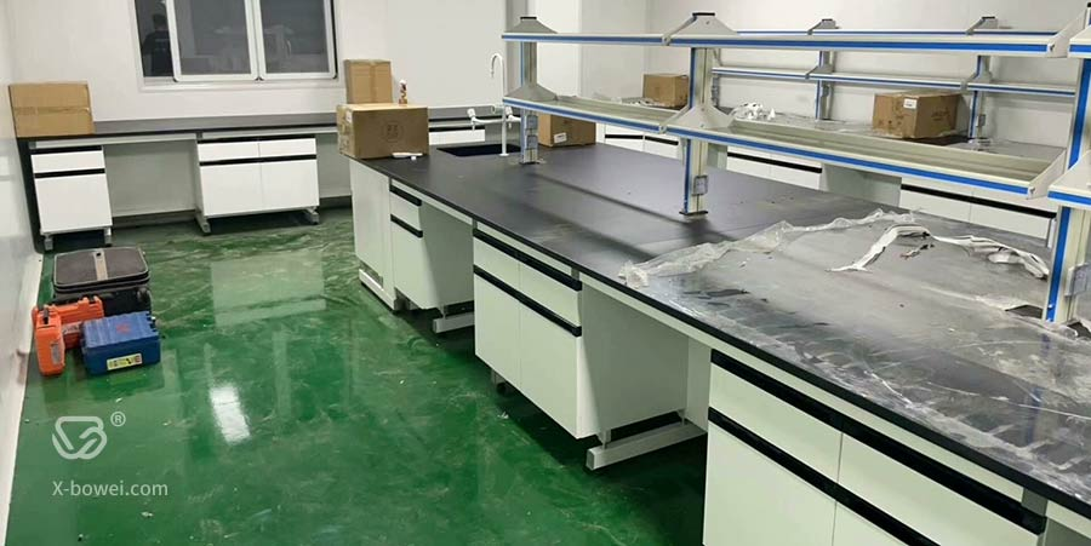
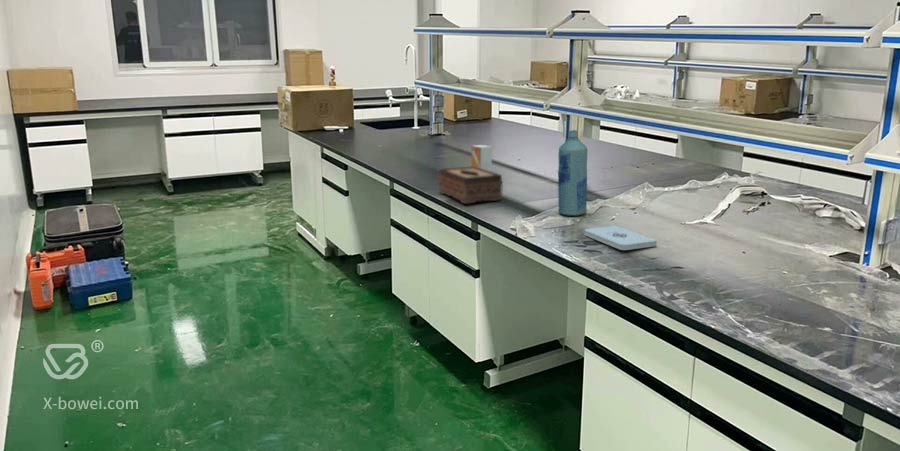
+ notepad [584,225,658,251]
+ bottle [557,129,588,217]
+ tissue box [437,166,504,205]
+ small box [470,144,493,172]
